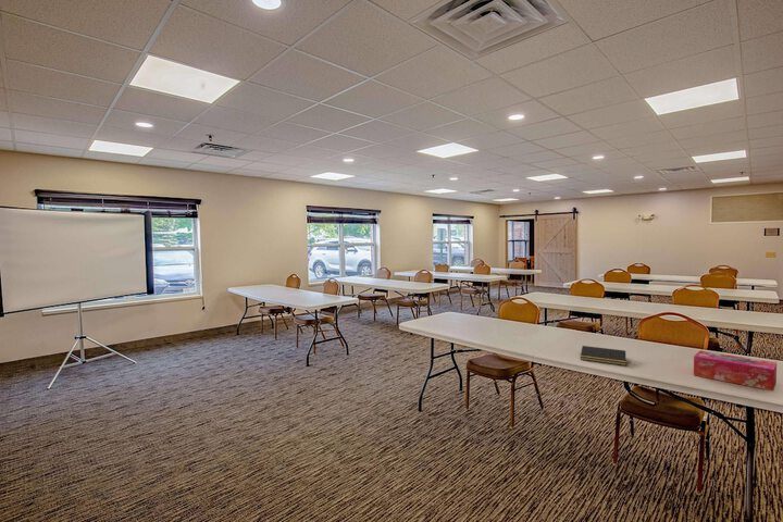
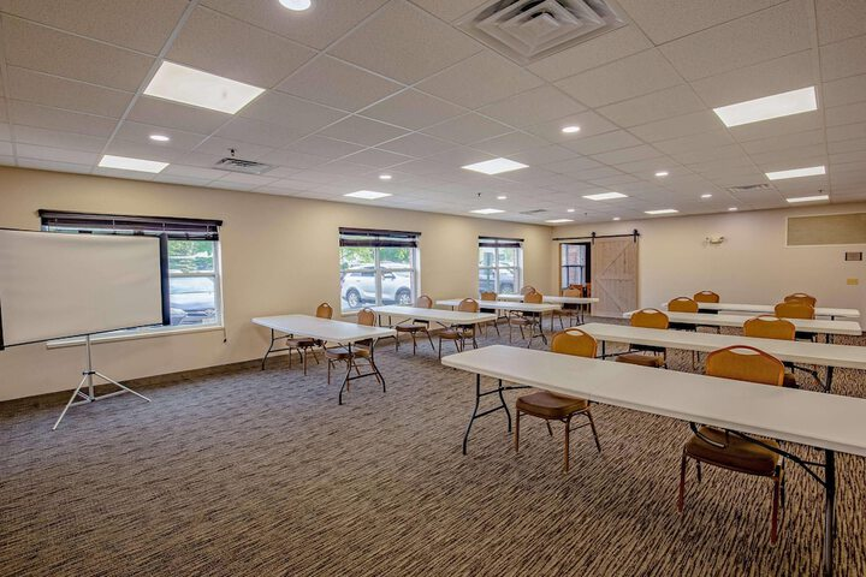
- notepad [580,345,627,366]
- tissue box [693,350,778,391]
